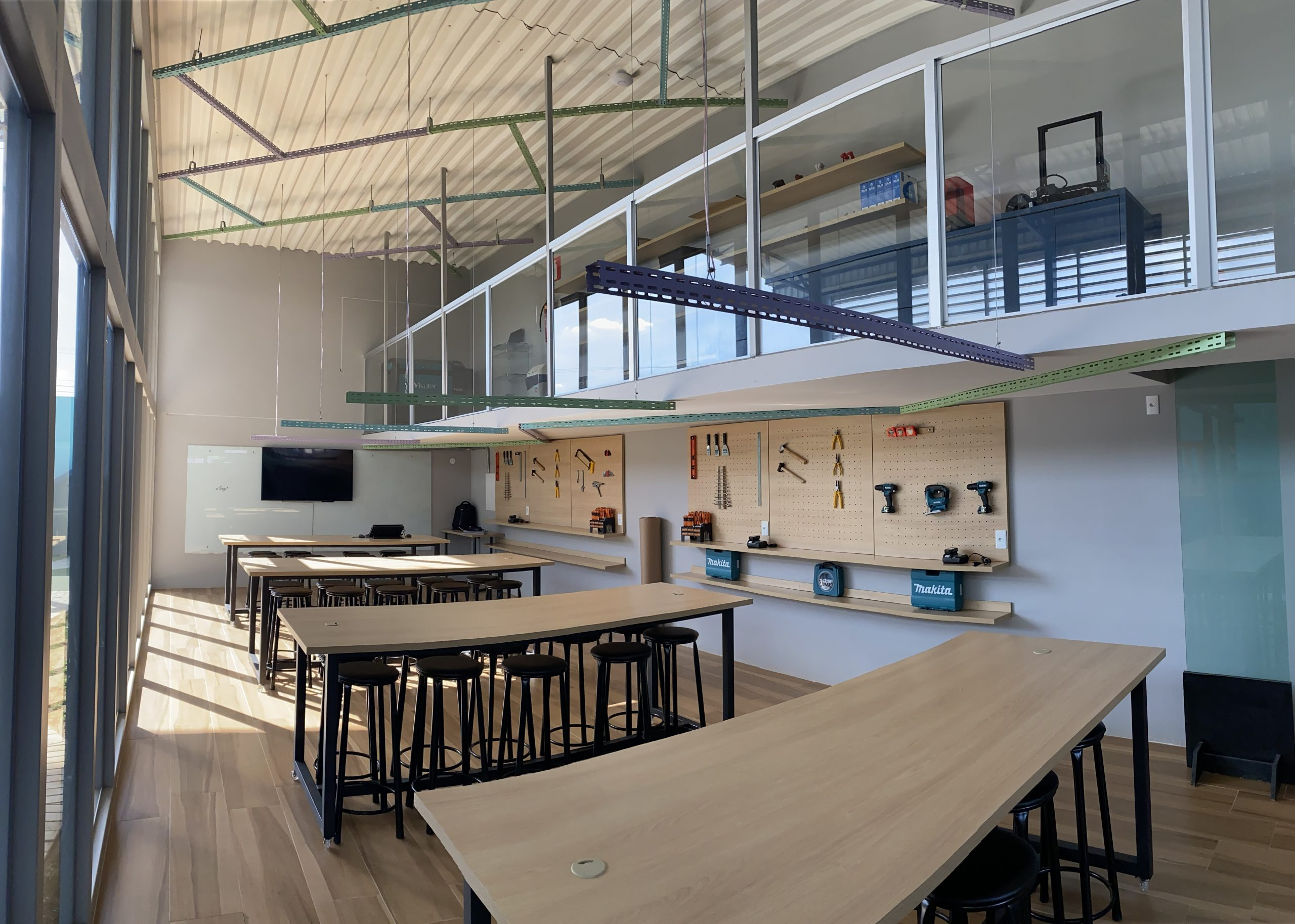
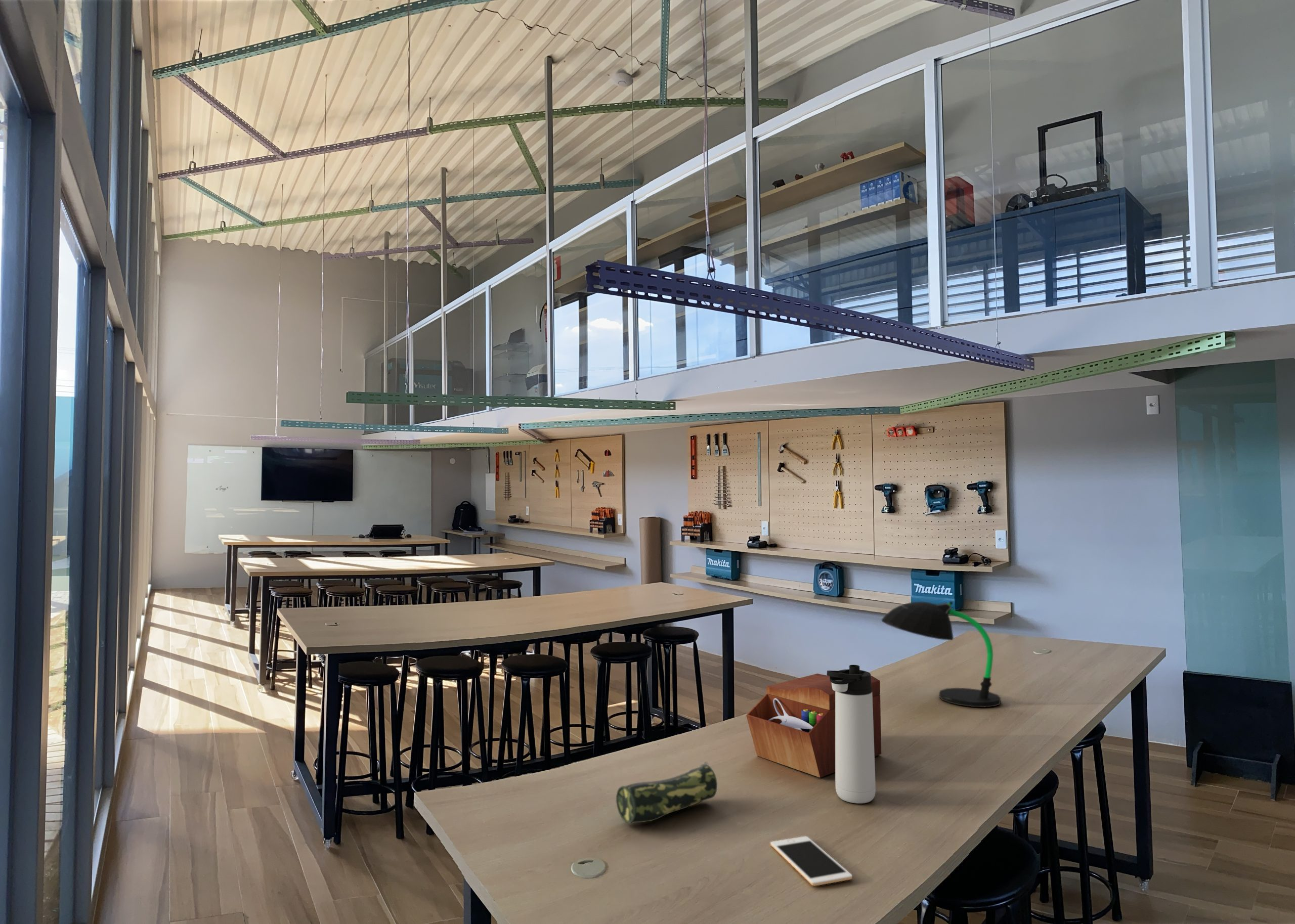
+ cell phone [770,835,853,887]
+ pencil case [616,761,718,824]
+ thermos bottle [826,665,876,804]
+ sewing box [746,673,882,778]
+ desk lamp [881,601,1001,708]
